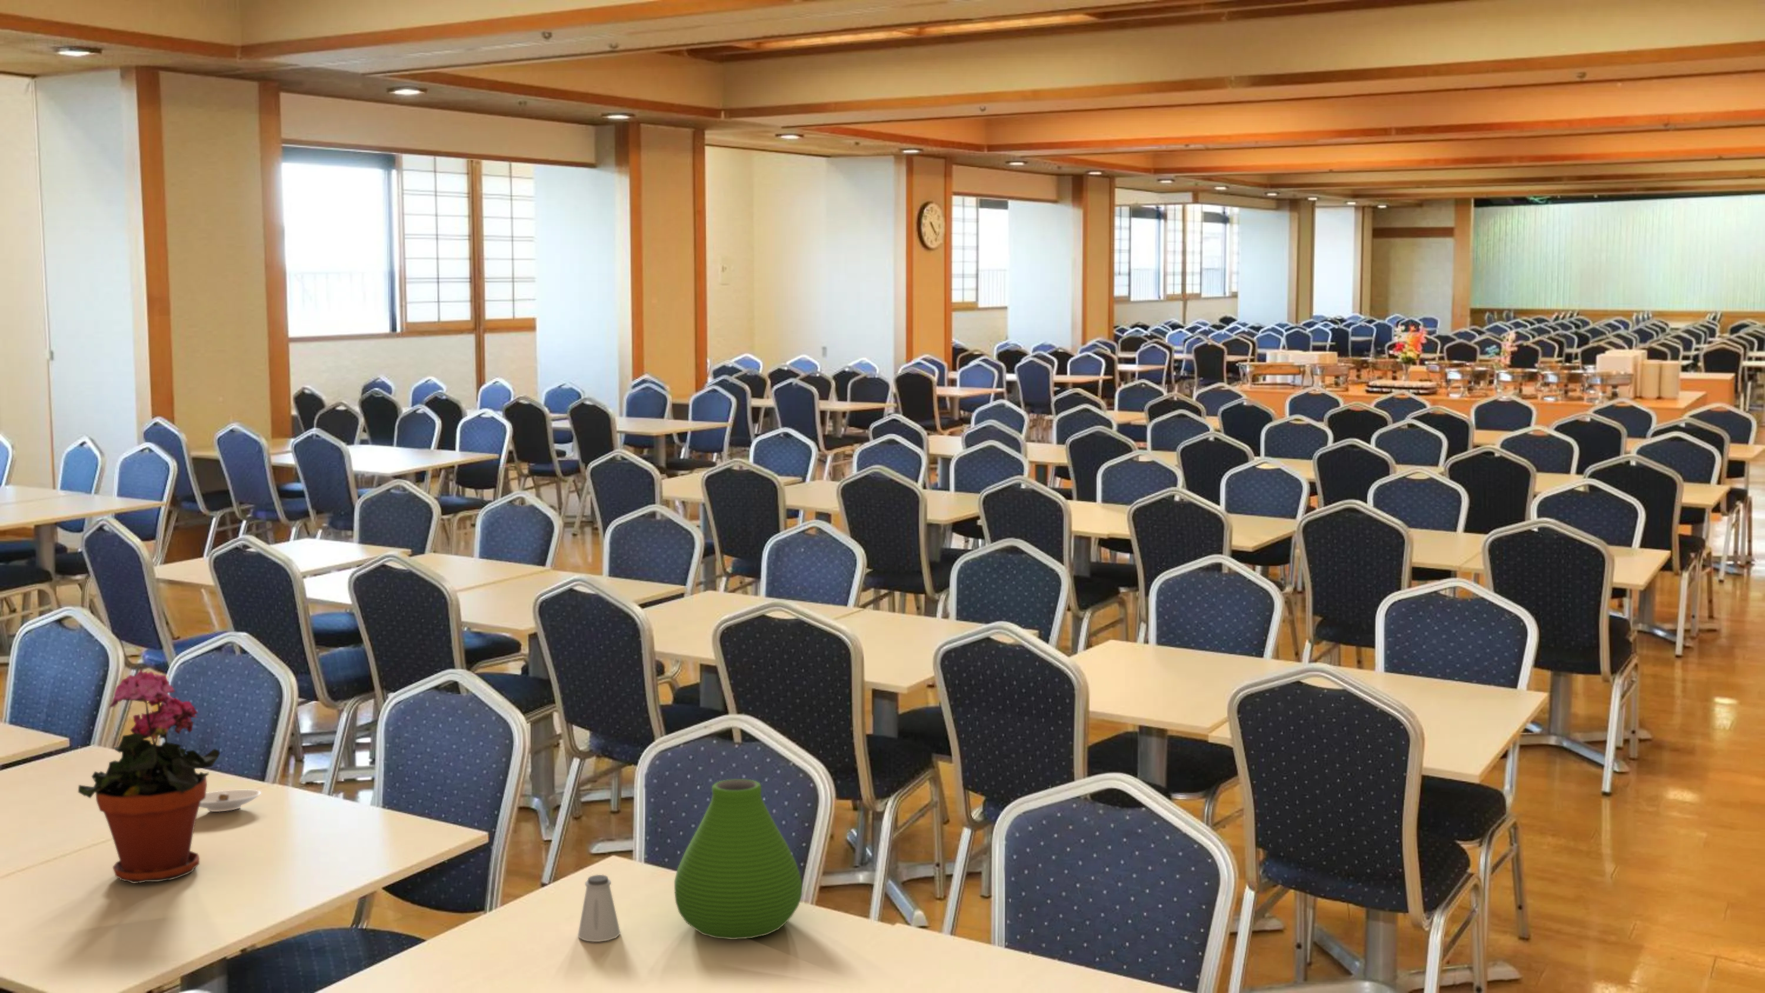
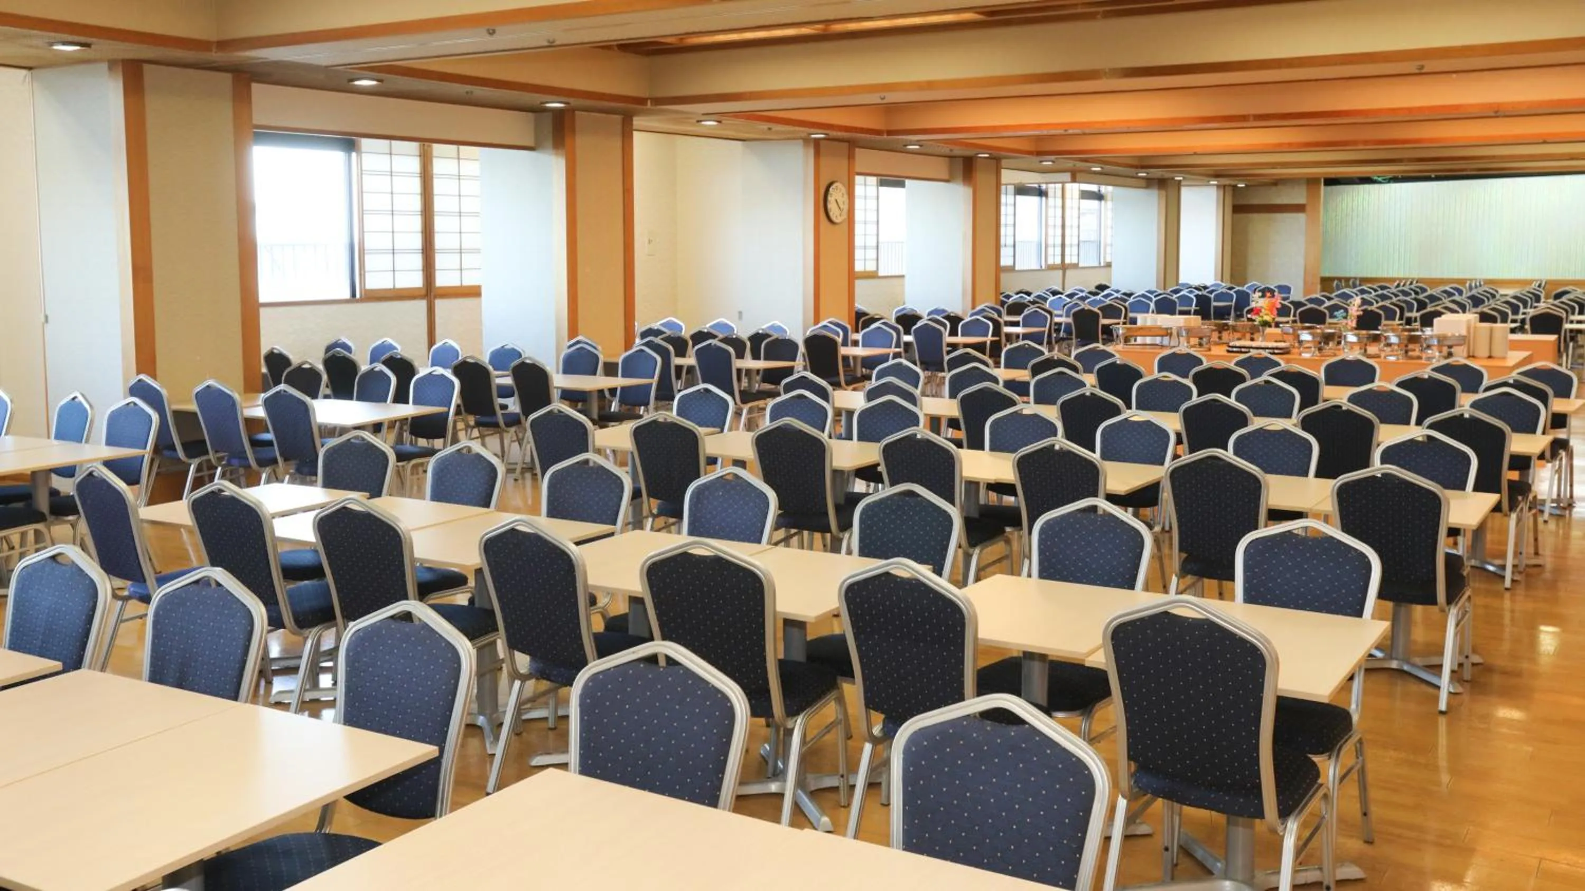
- vase [674,778,802,940]
- potted plant [78,669,221,884]
- saltshaker [577,874,622,942]
- saucer [200,789,262,812]
